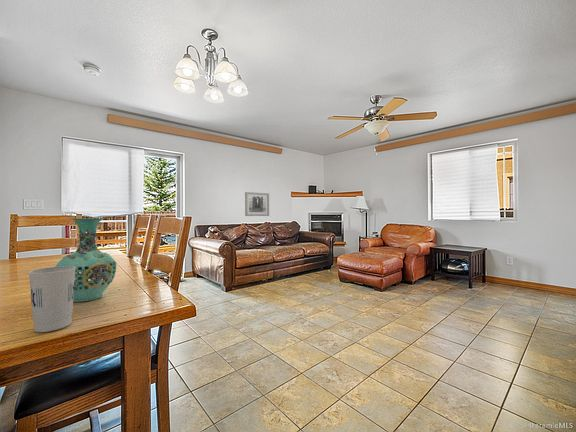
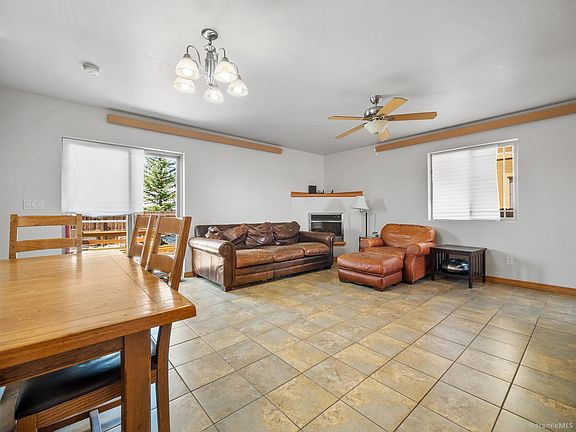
- wall art [244,191,270,217]
- vase [54,217,118,303]
- cup [28,266,76,333]
